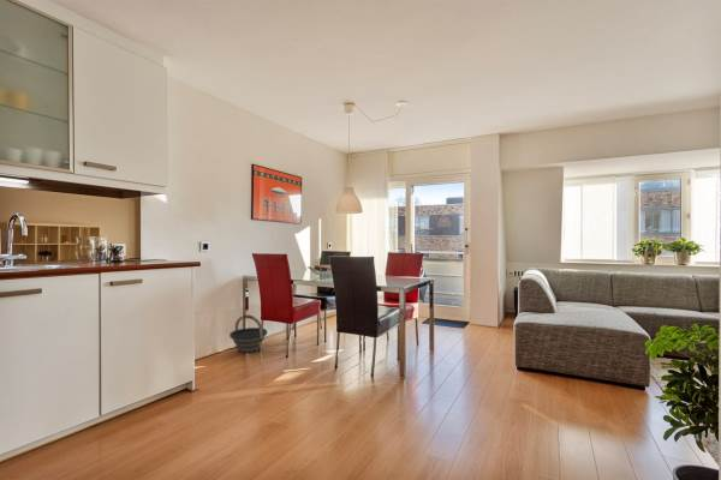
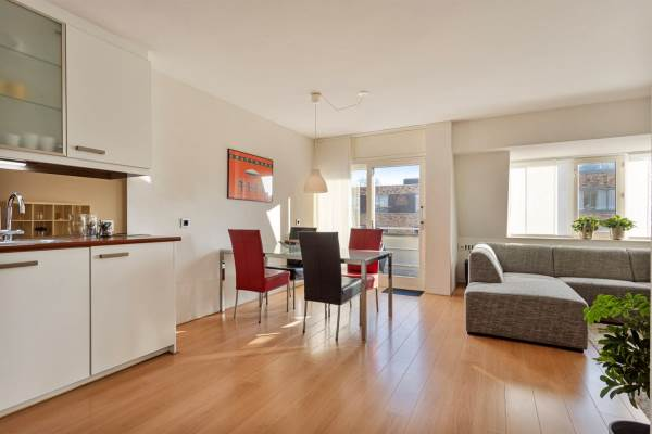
- bucket [228,314,268,354]
